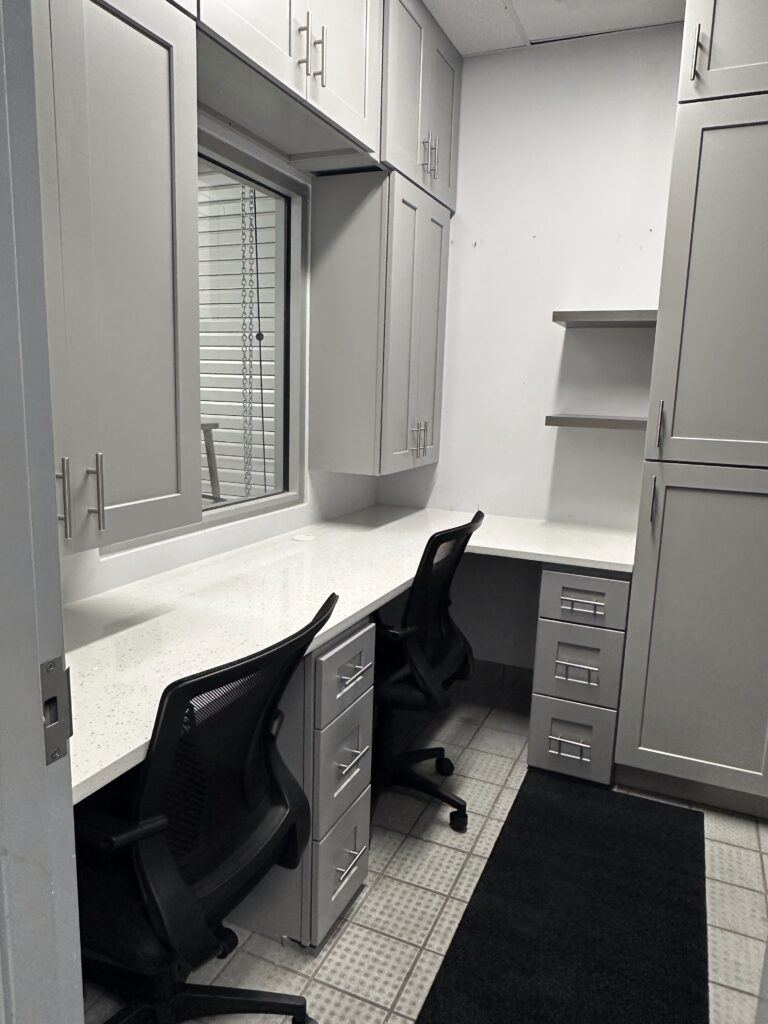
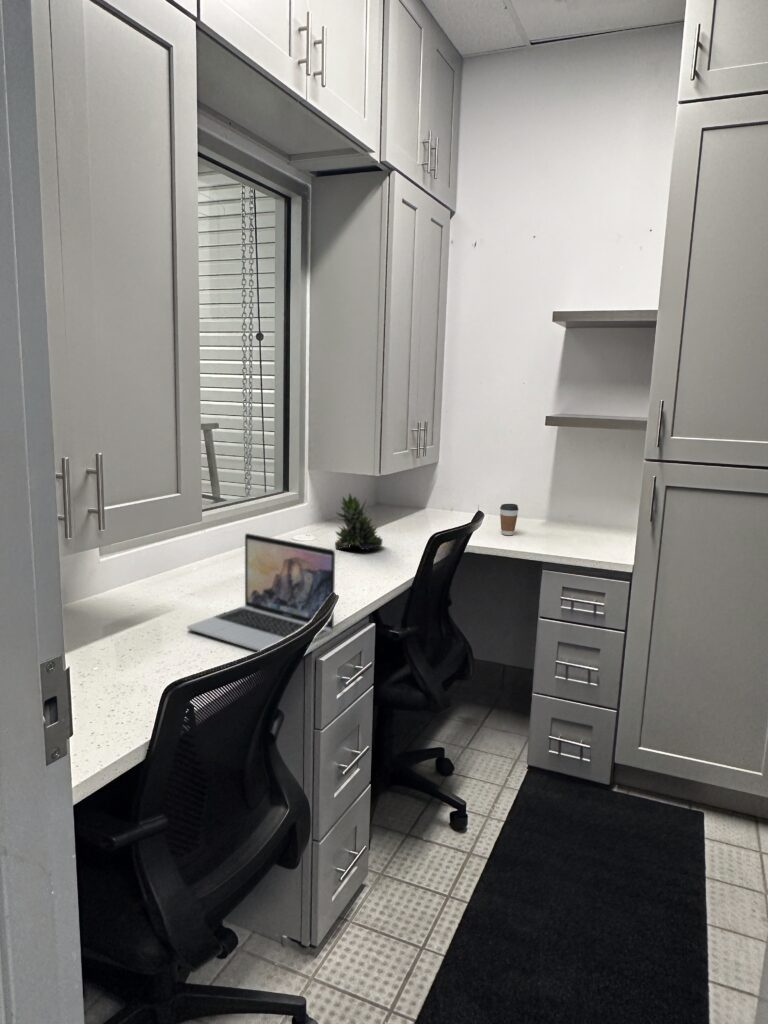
+ succulent plant [334,492,384,552]
+ coffee cup [499,503,519,536]
+ laptop [186,532,336,652]
